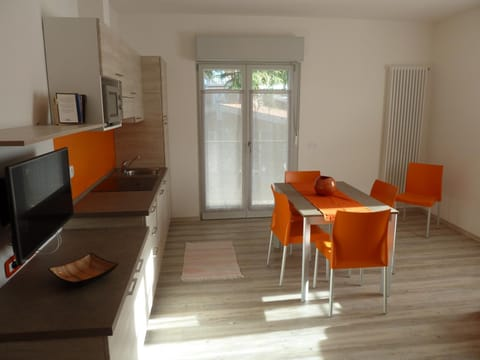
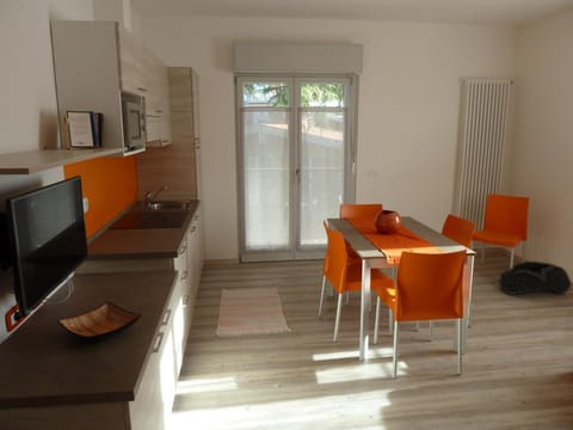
+ bag [498,260,572,296]
